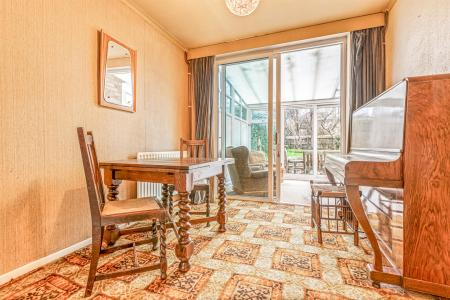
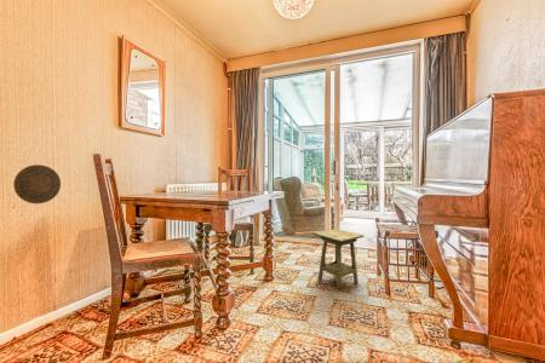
+ side table [312,227,366,290]
+ decorative plate [12,163,62,204]
